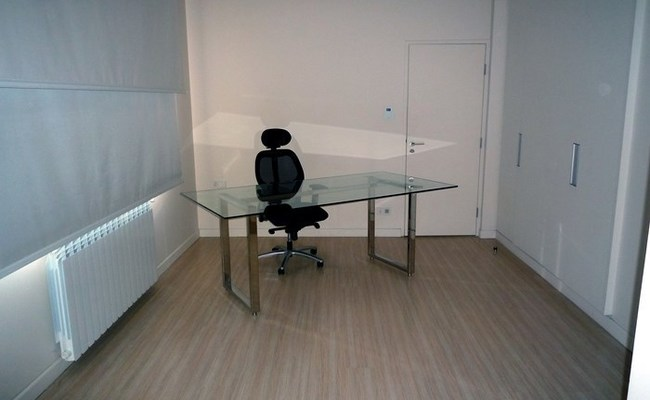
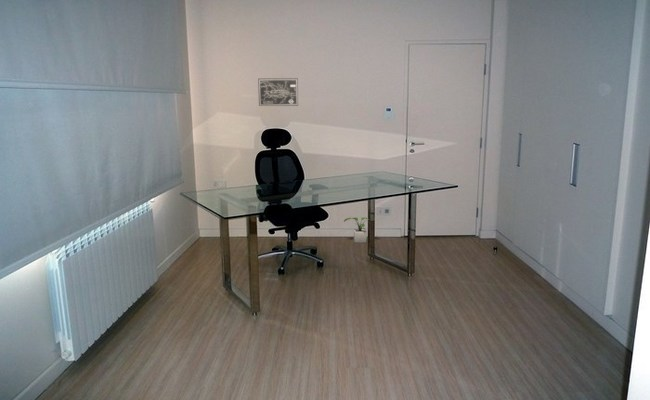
+ potted plant [343,217,368,244]
+ wall art [257,77,299,107]
